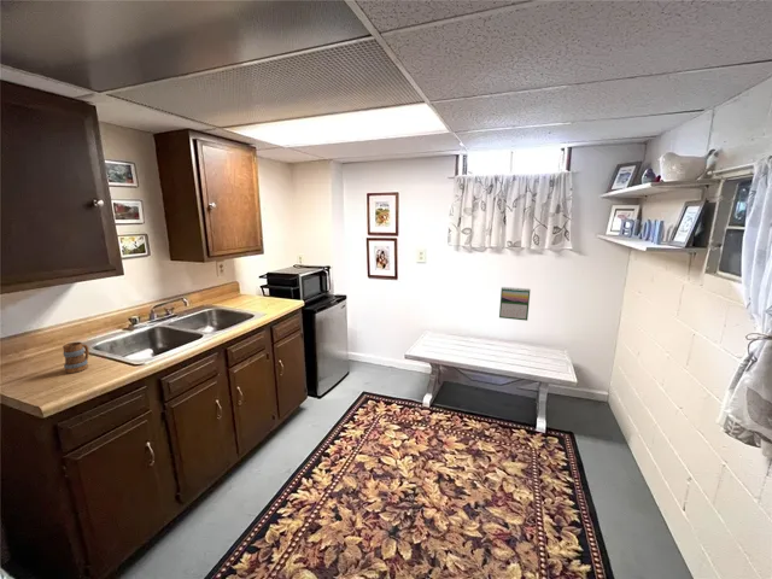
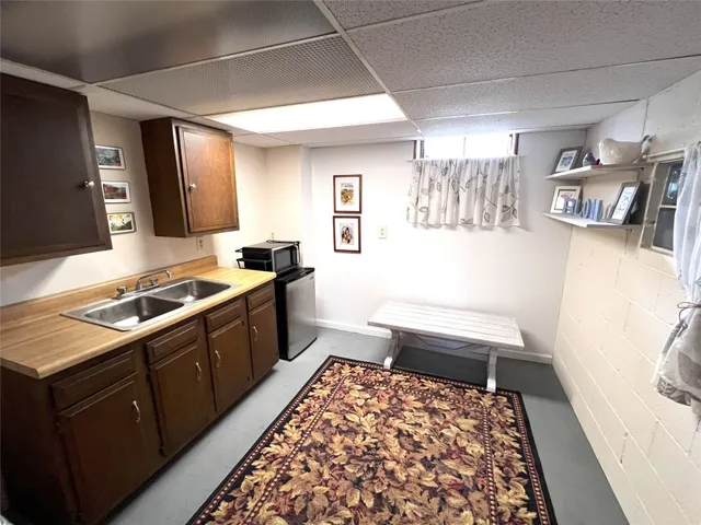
- mug [62,341,89,374]
- calendar [498,286,531,322]
